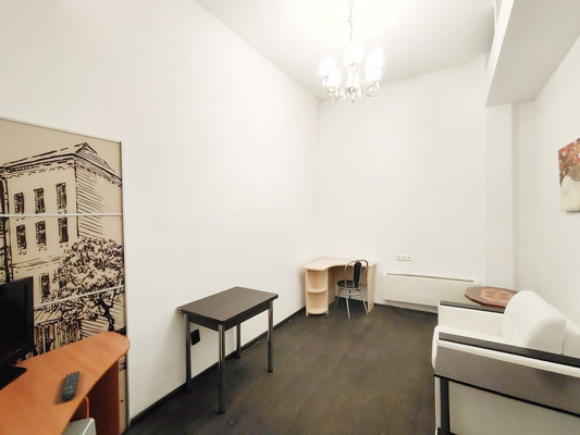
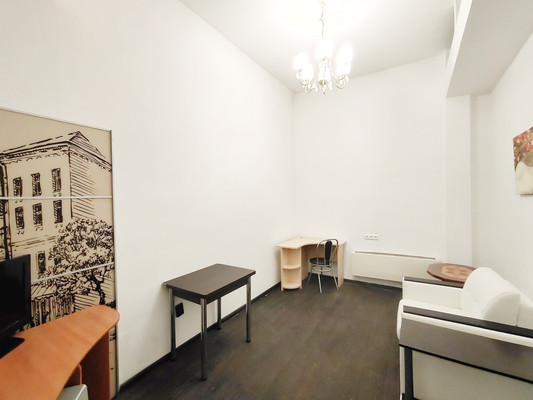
- remote control [60,370,81,402]
